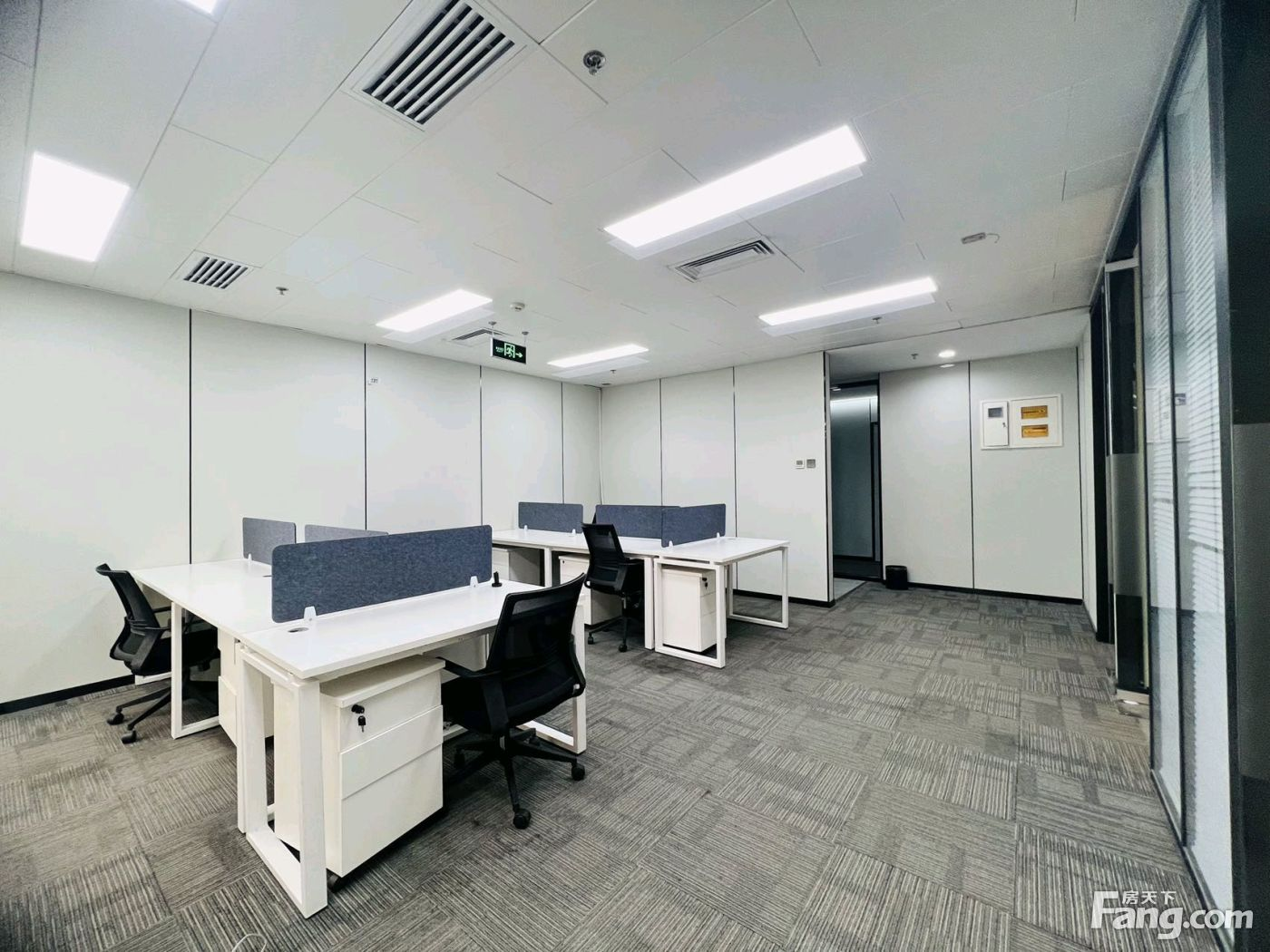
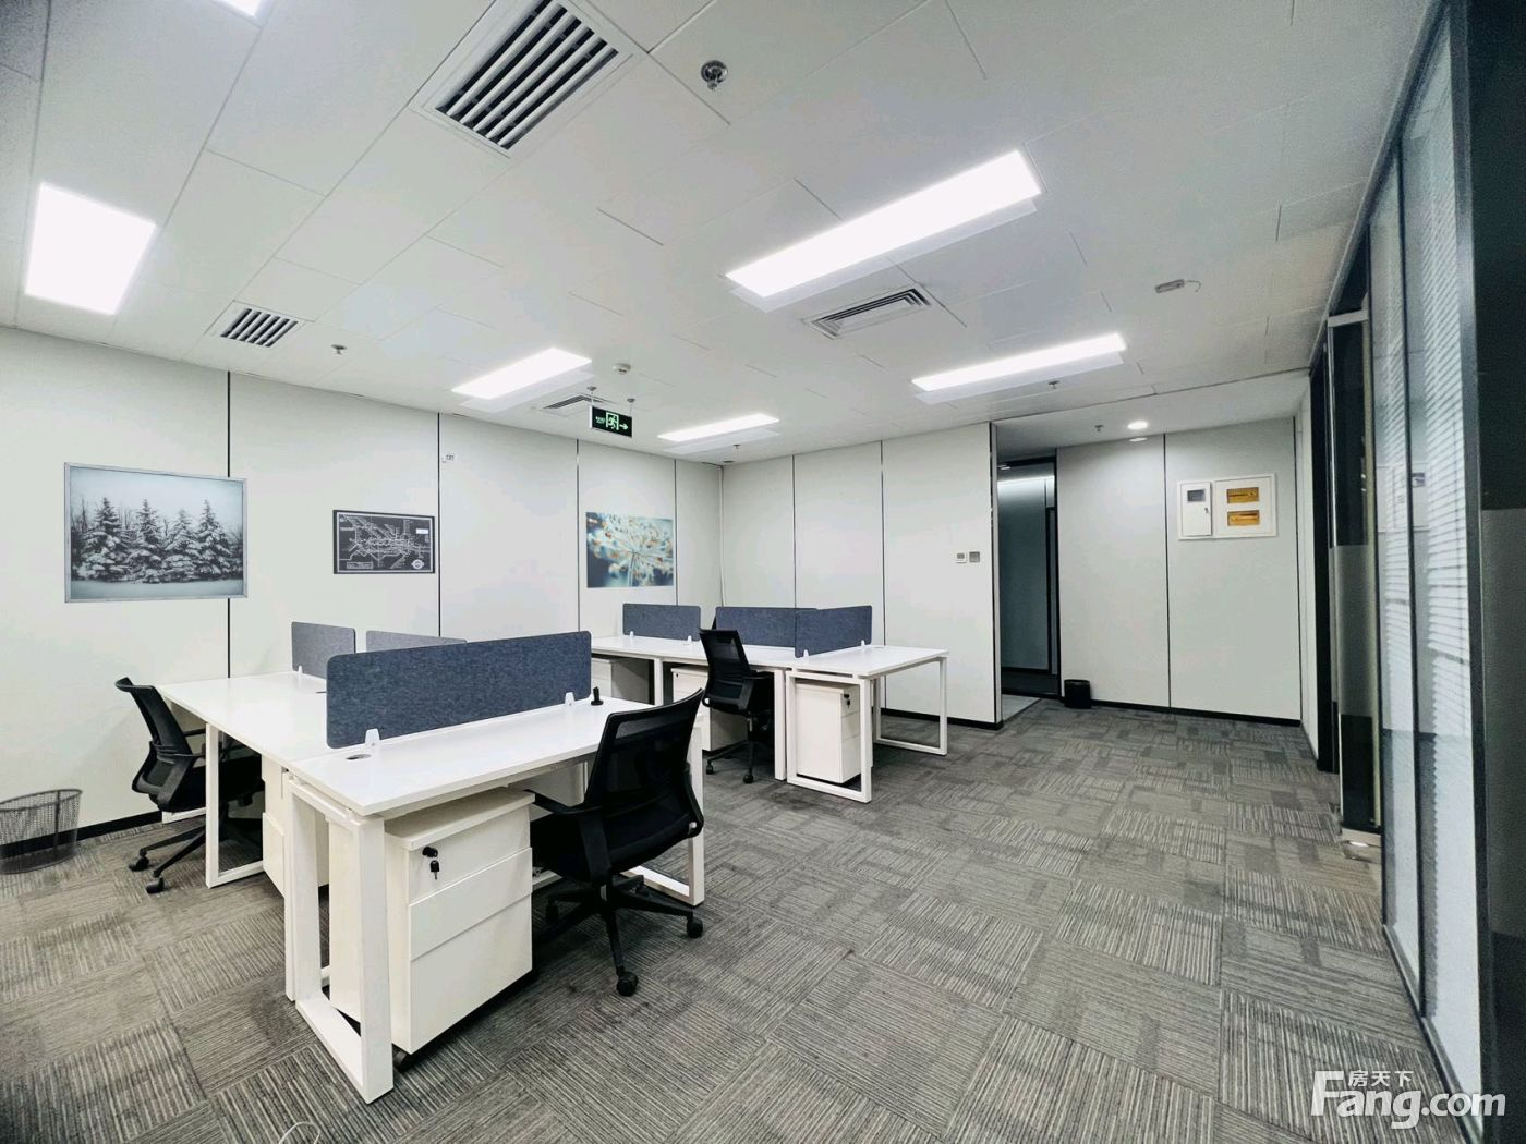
+ wall art [64,461,249,603]
+ wall art [585,511,675,590]
+ waste bin [0,788,84,875]
+ wall art [332,508,436,576]
